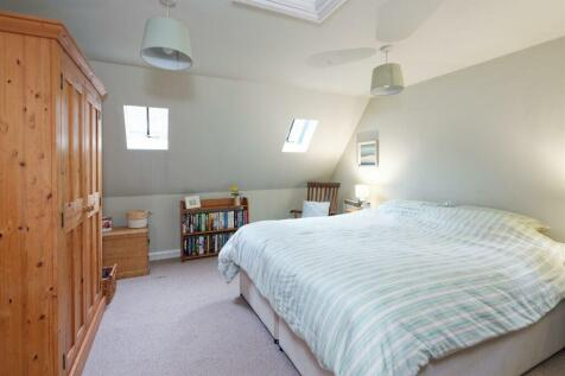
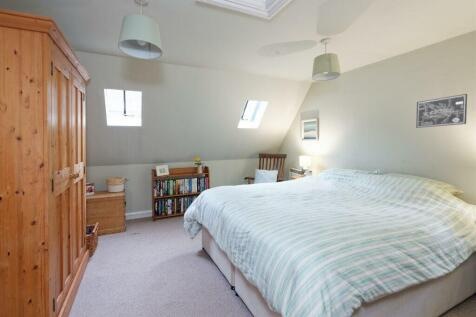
+ wall art [415,93,468,129]
